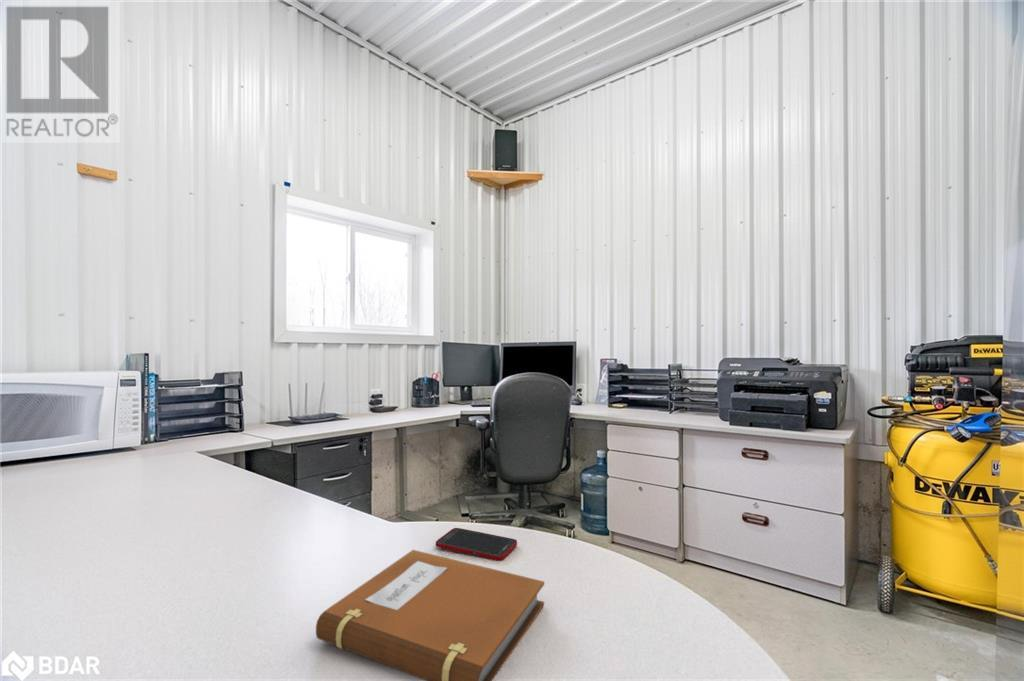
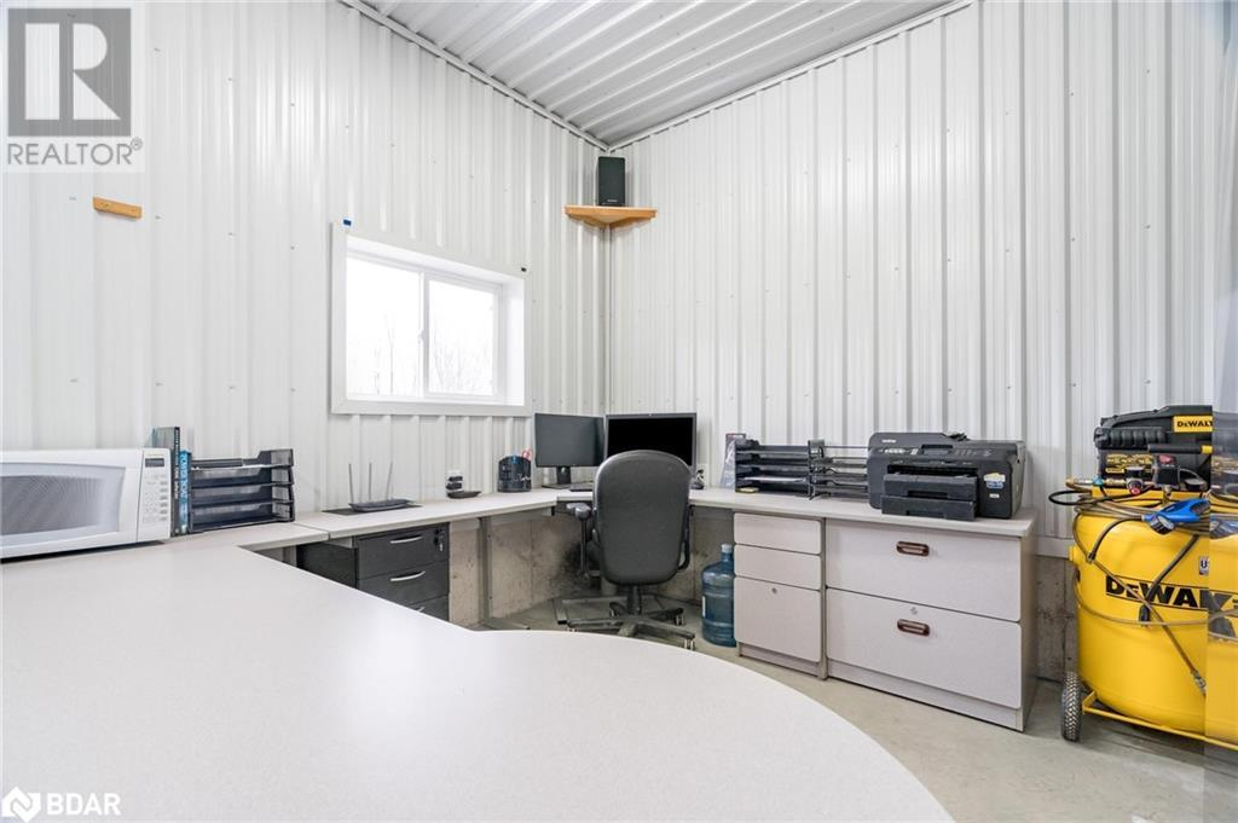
- cell phone [435,527,518,562]
- notebook [315,549,545,681]
